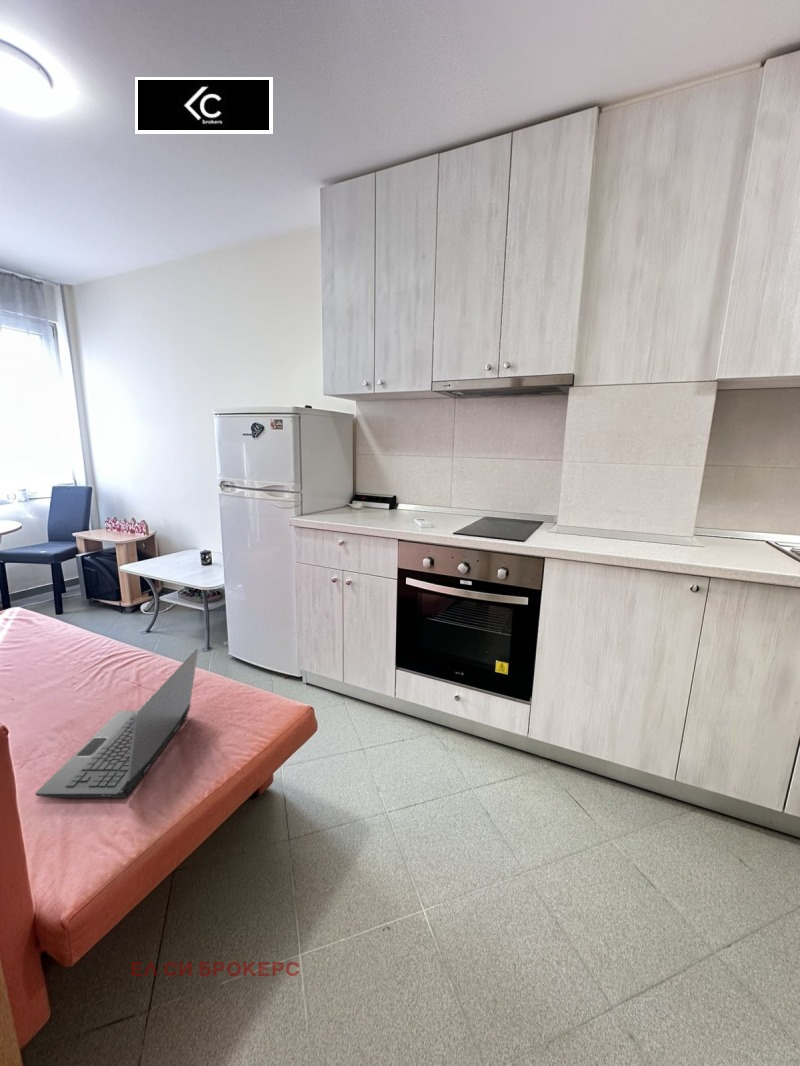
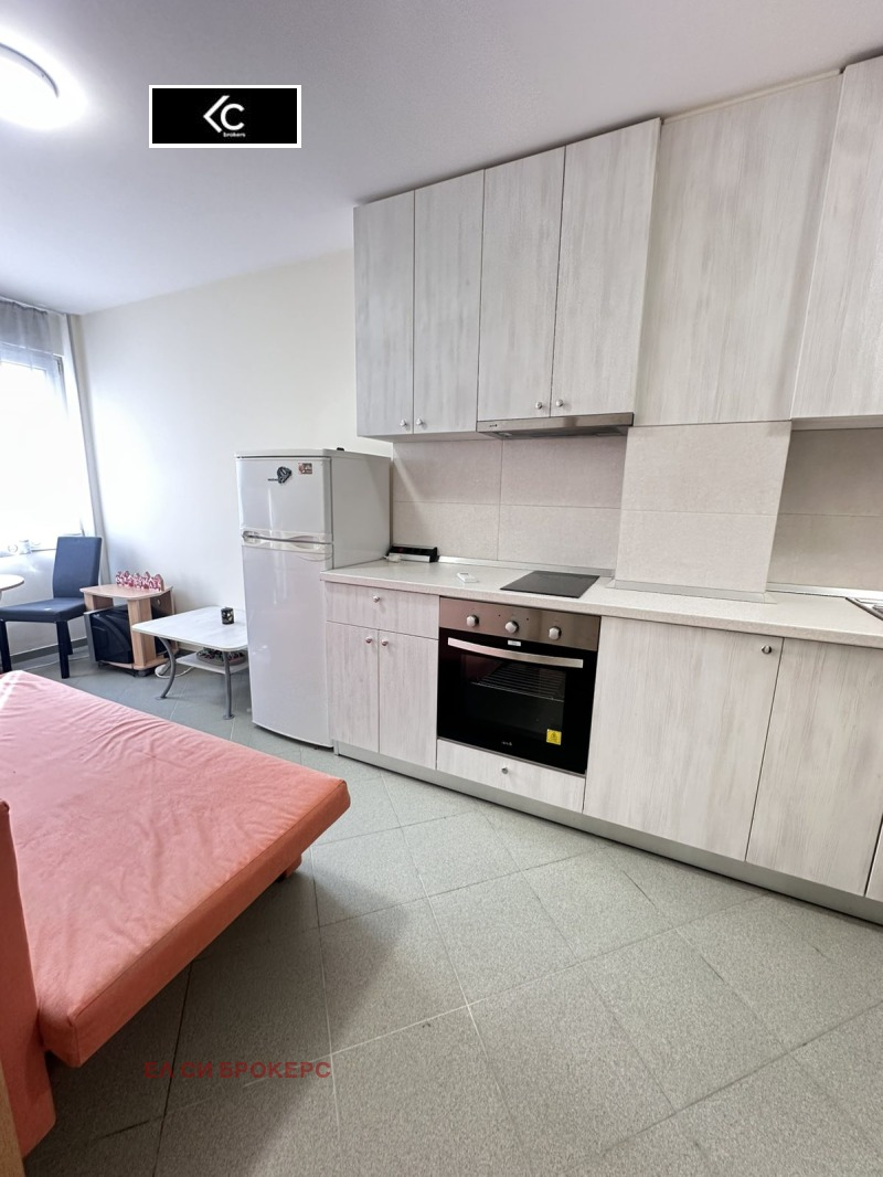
- laptop computer [34,648,199,799]
